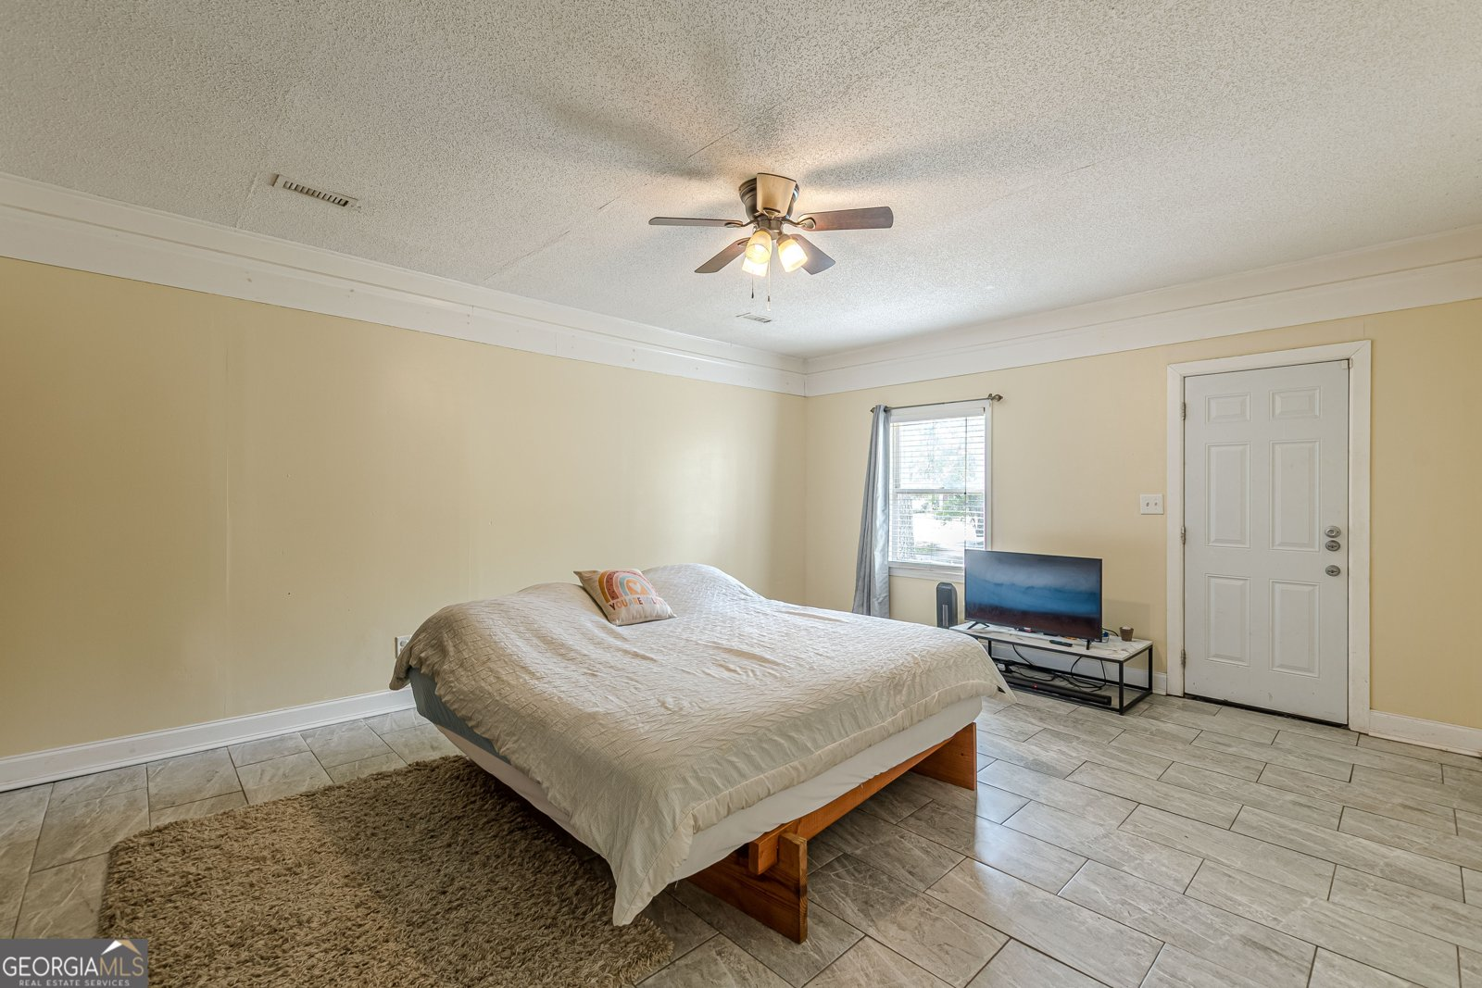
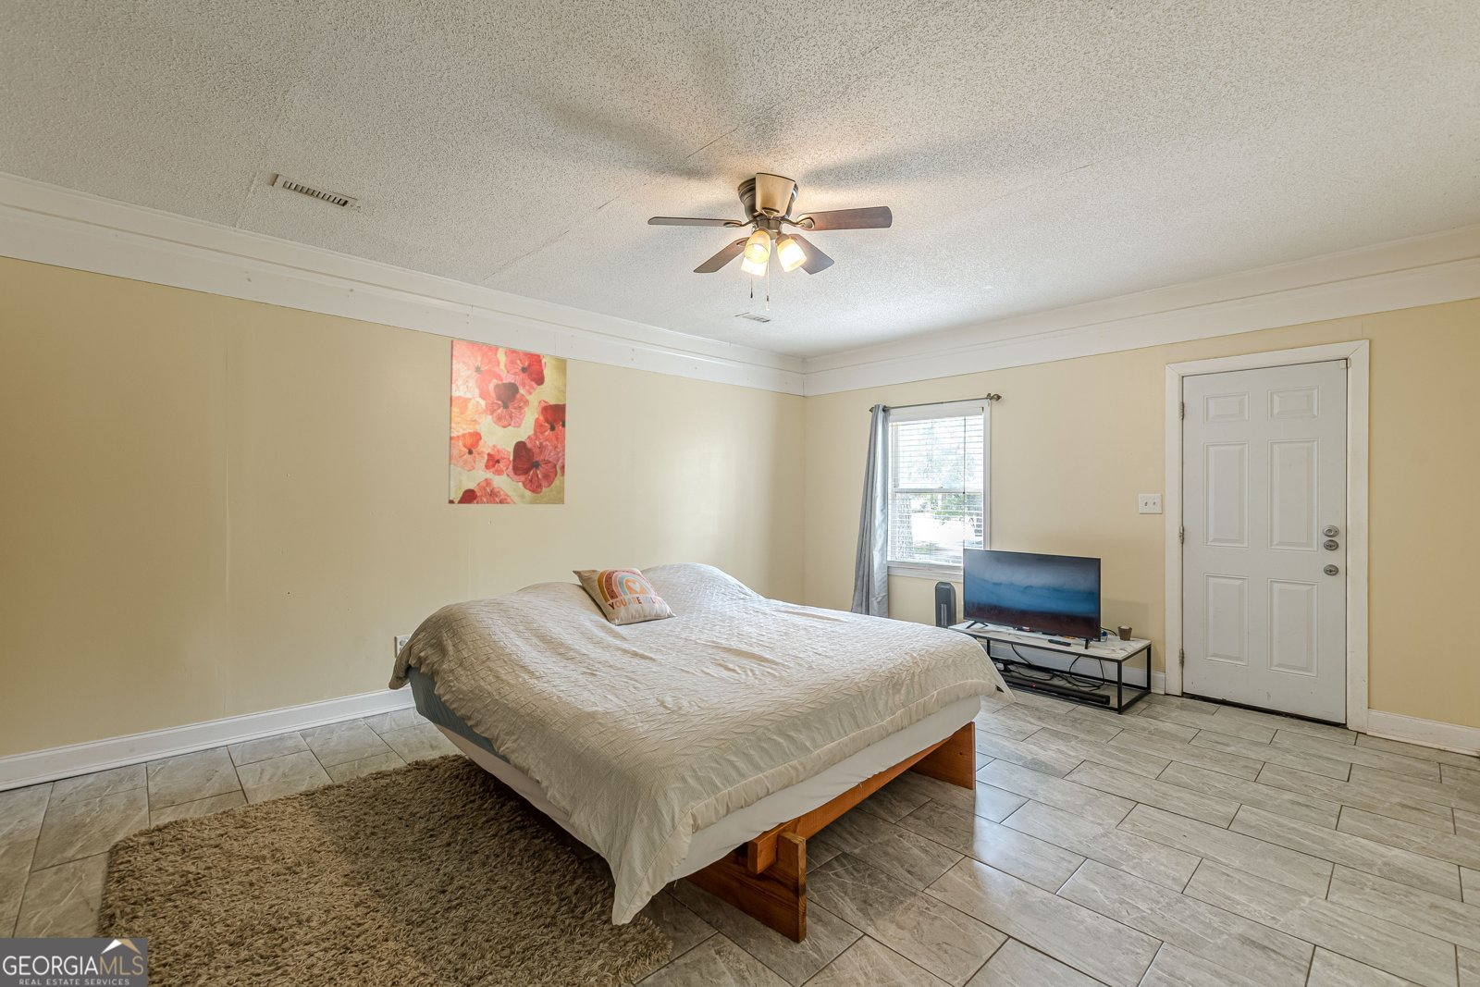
+ wall art [448,338,568,505]
